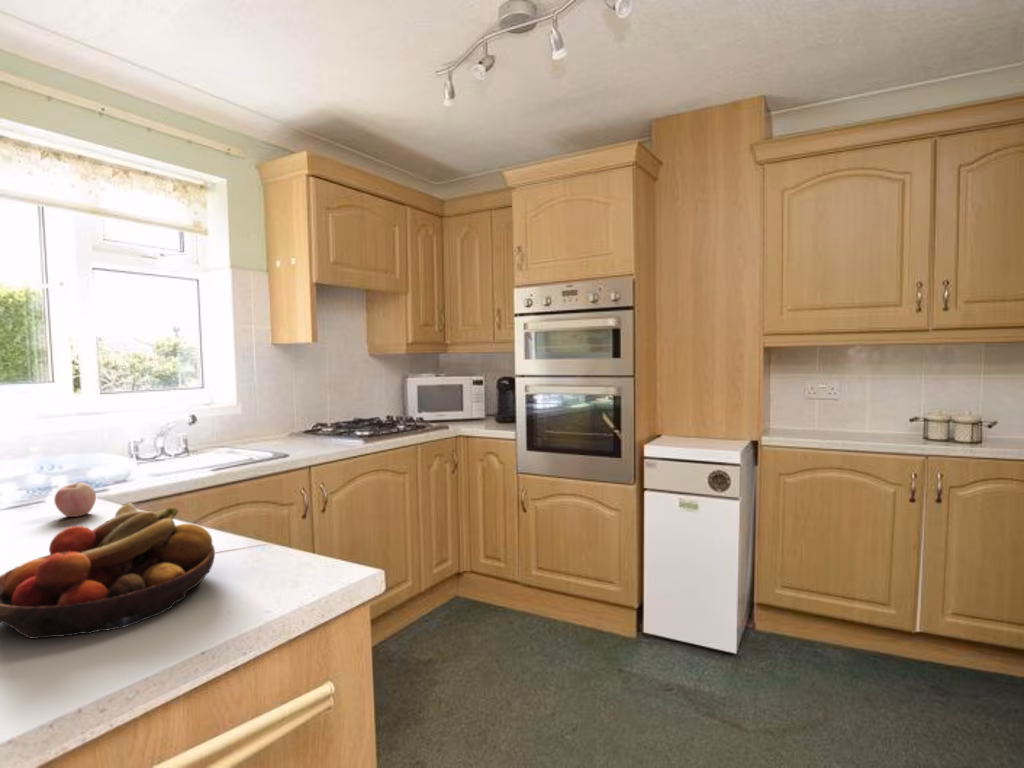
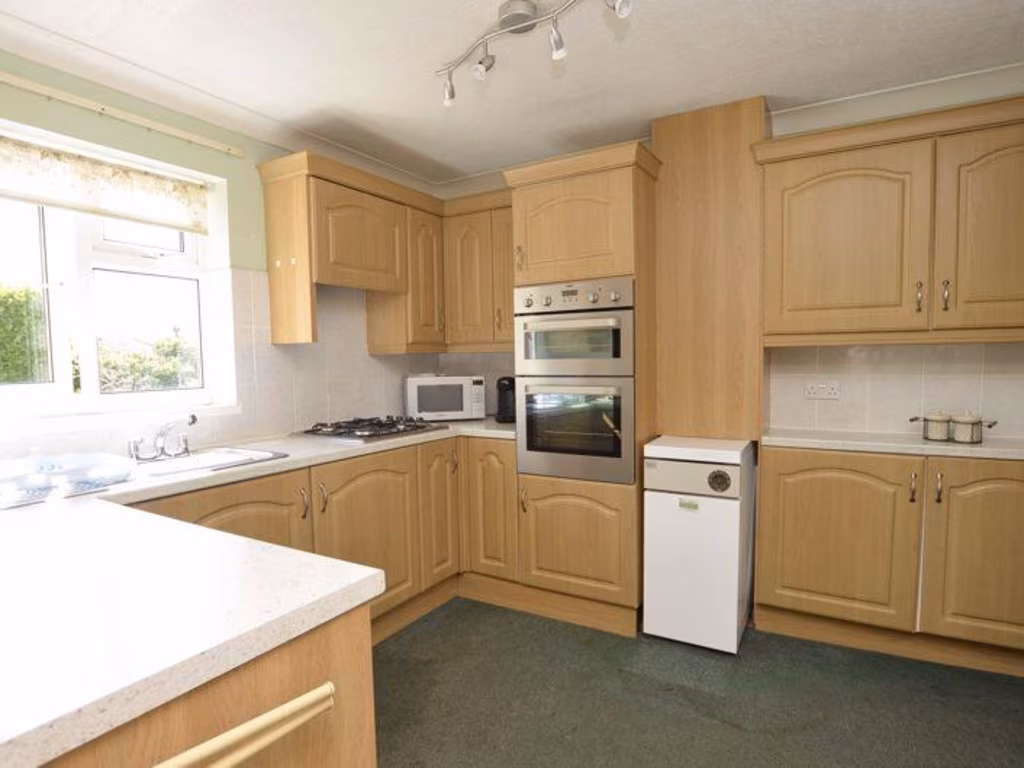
- fruit bowl [0,501,216,640]
- apple [53,482,97,518]
